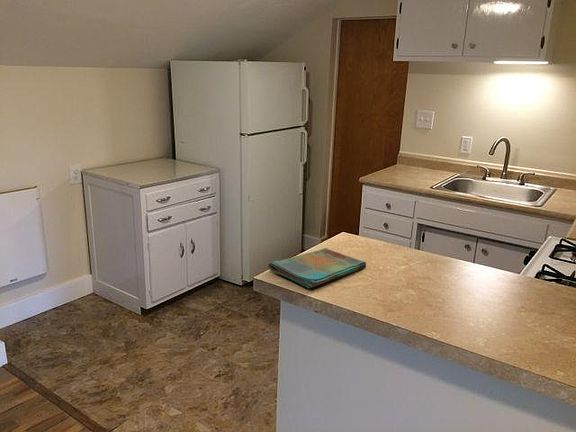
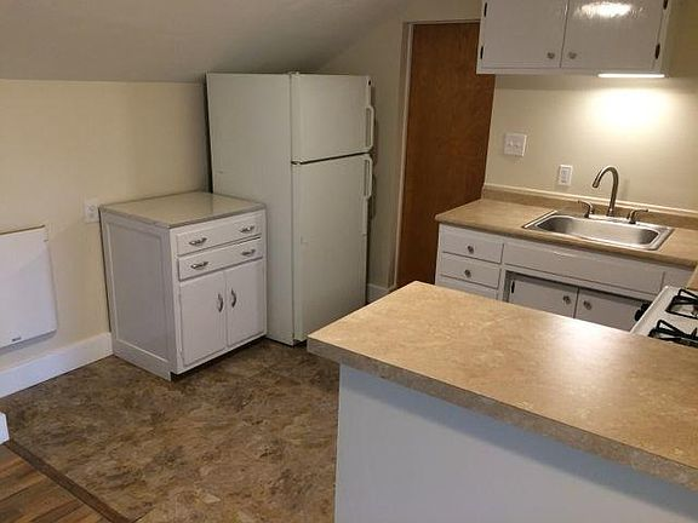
- dish towel [267,247,367,289]
